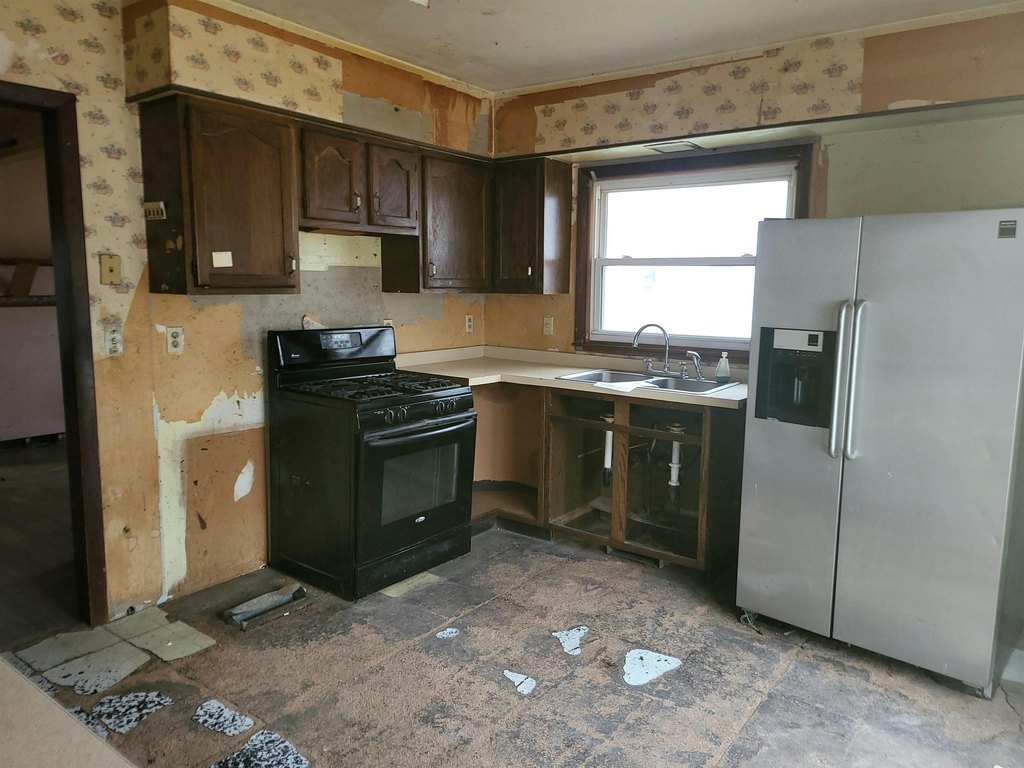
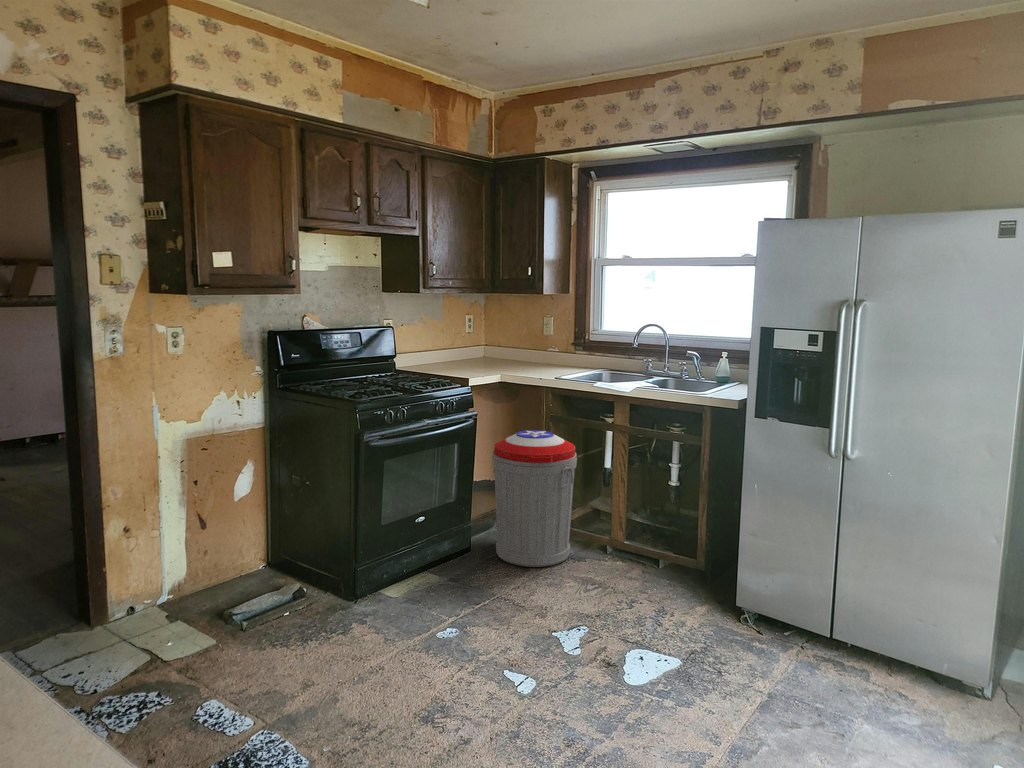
+ trash can [491,429,578,568]
